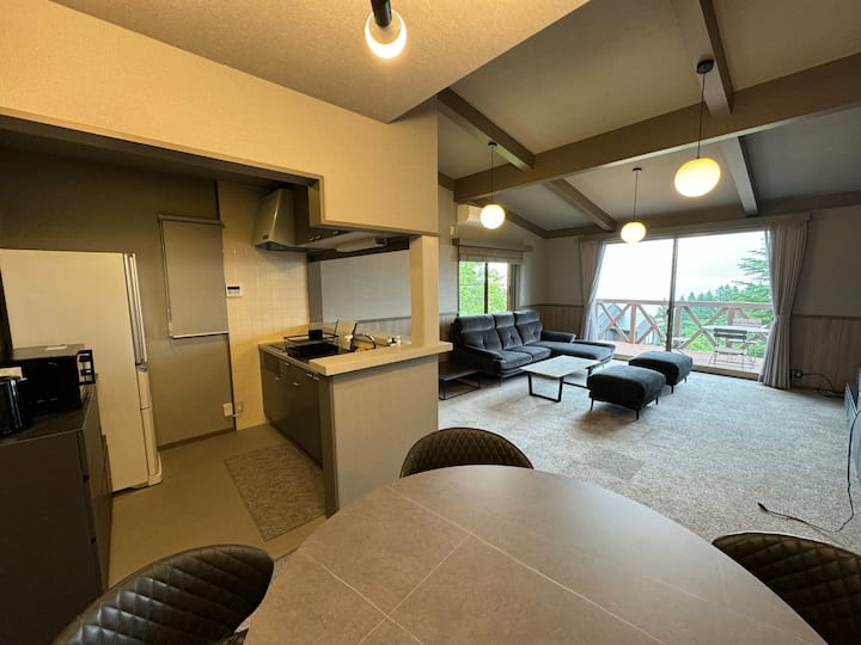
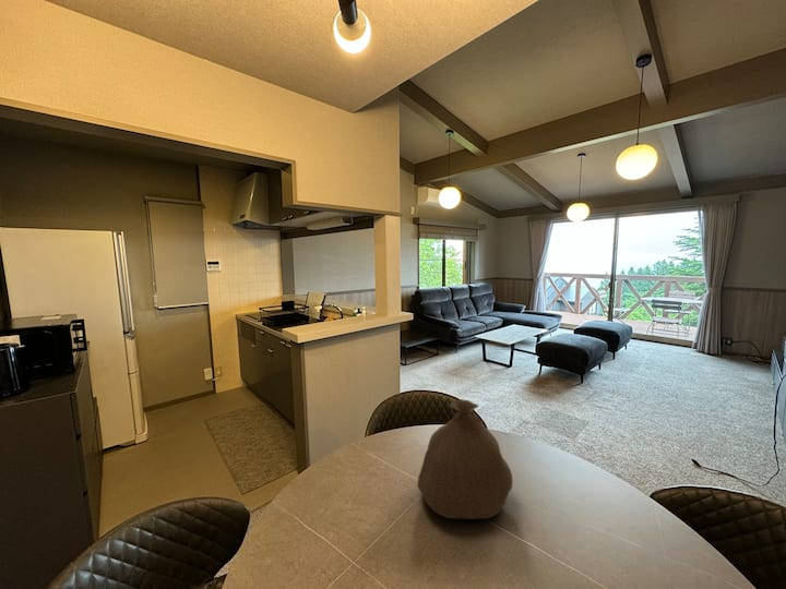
+ bag [417,398,514,519]
